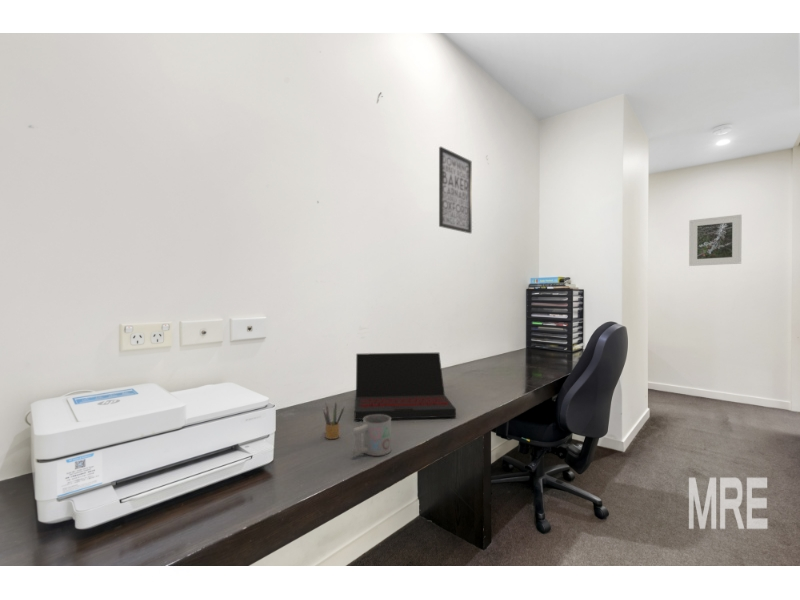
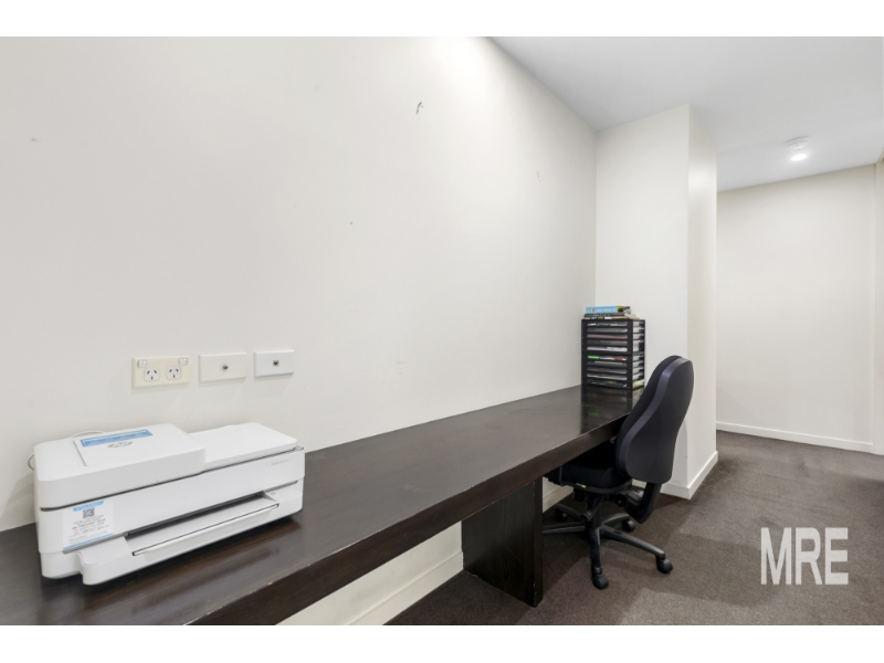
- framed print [688,214,743,267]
- mug [352,415,392,457]
- pencil box [322,400,345,440]
- laptop [354,352,457,421]
- wall art [438,146,473,234]
